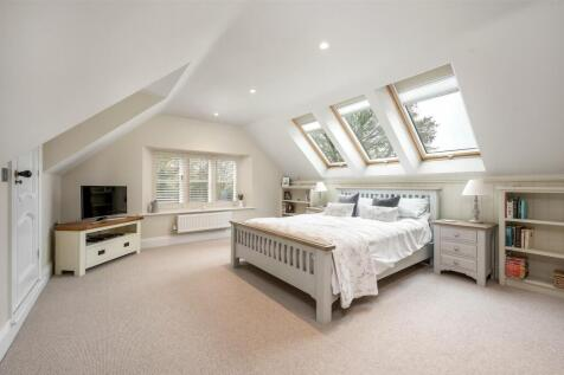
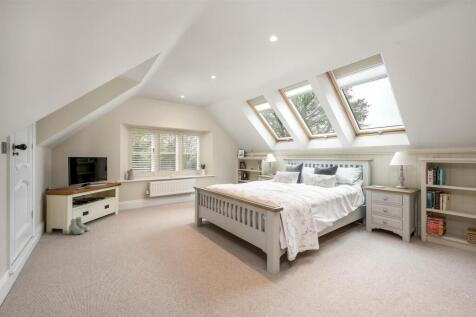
+ boots [67,216,90,236]
